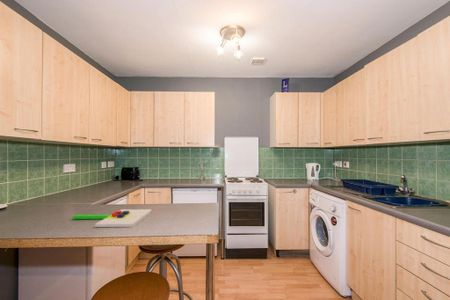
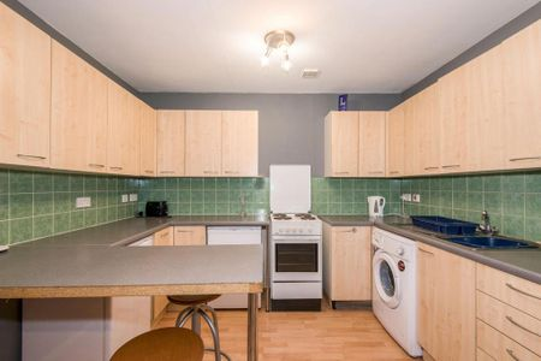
- chopping board [72,208,153,228]
